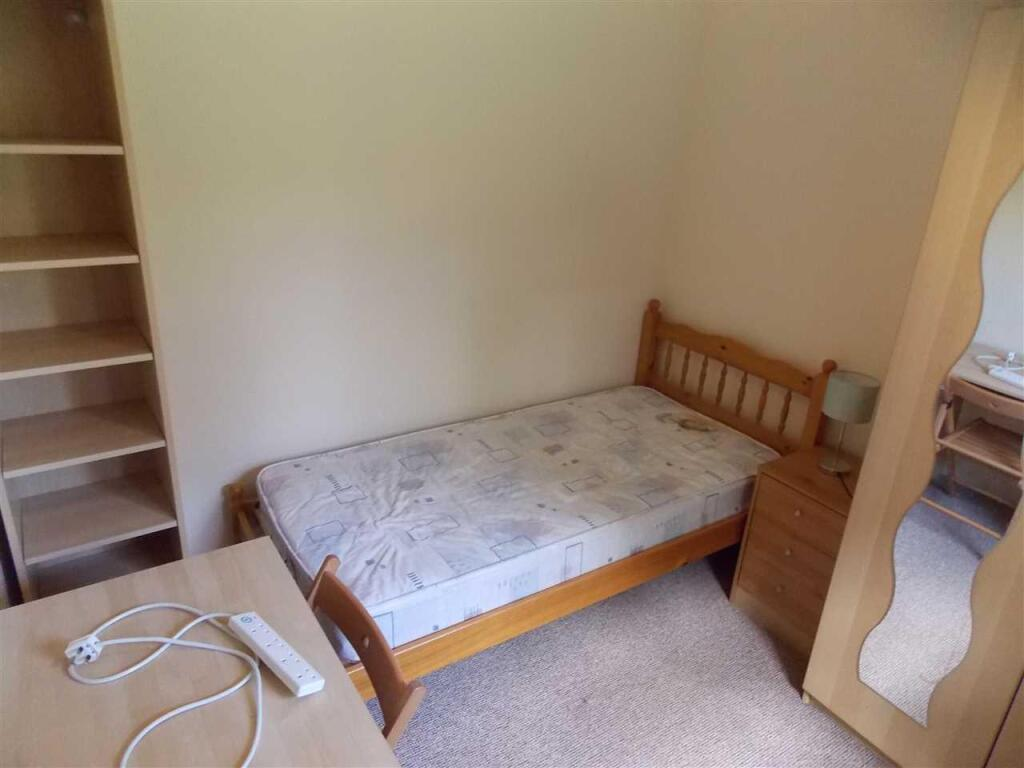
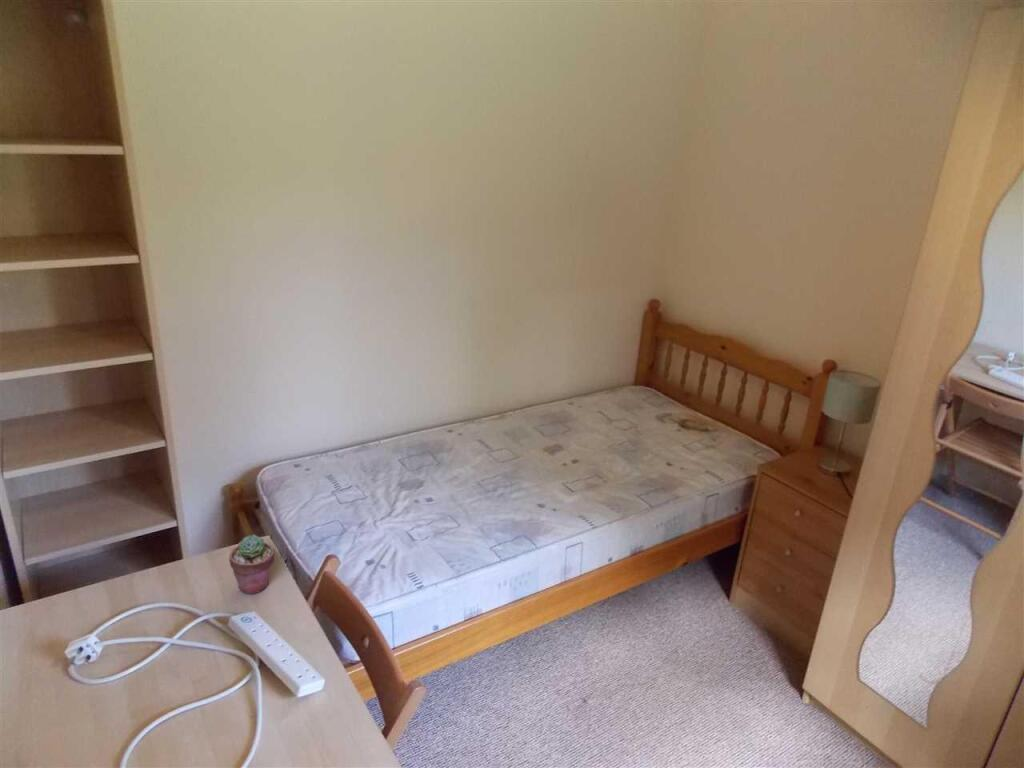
+ potted succulent [228,534,276,595]
